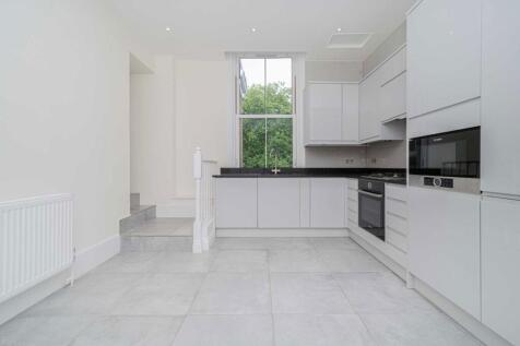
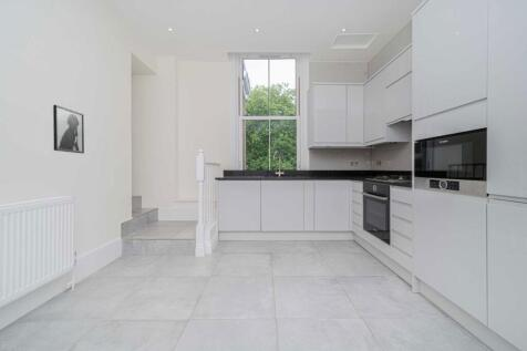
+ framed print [52,104,85,155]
